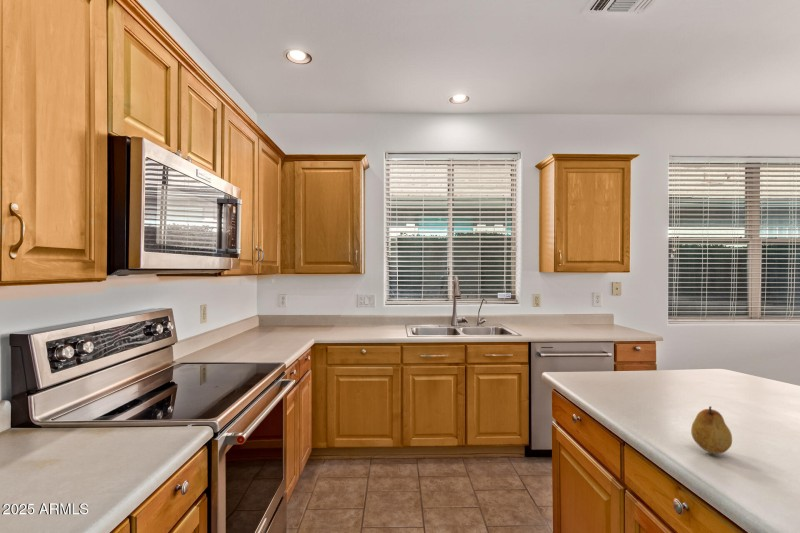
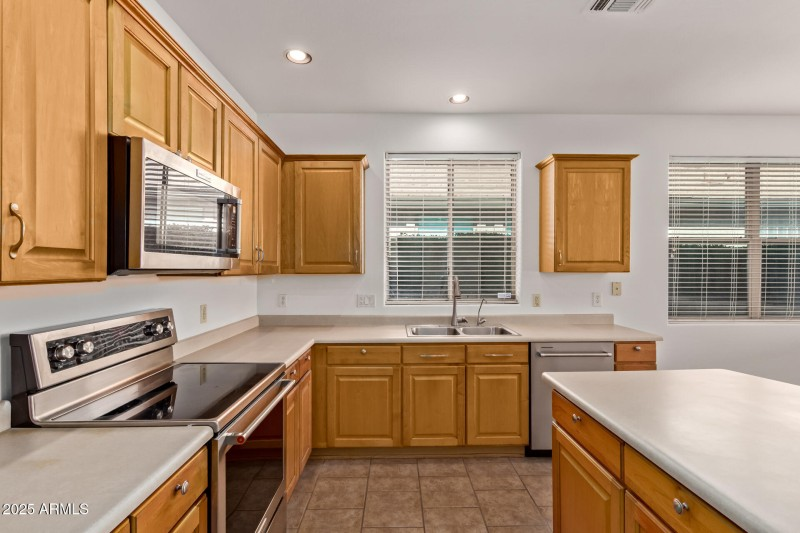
- fruit [690,405,733,455]
